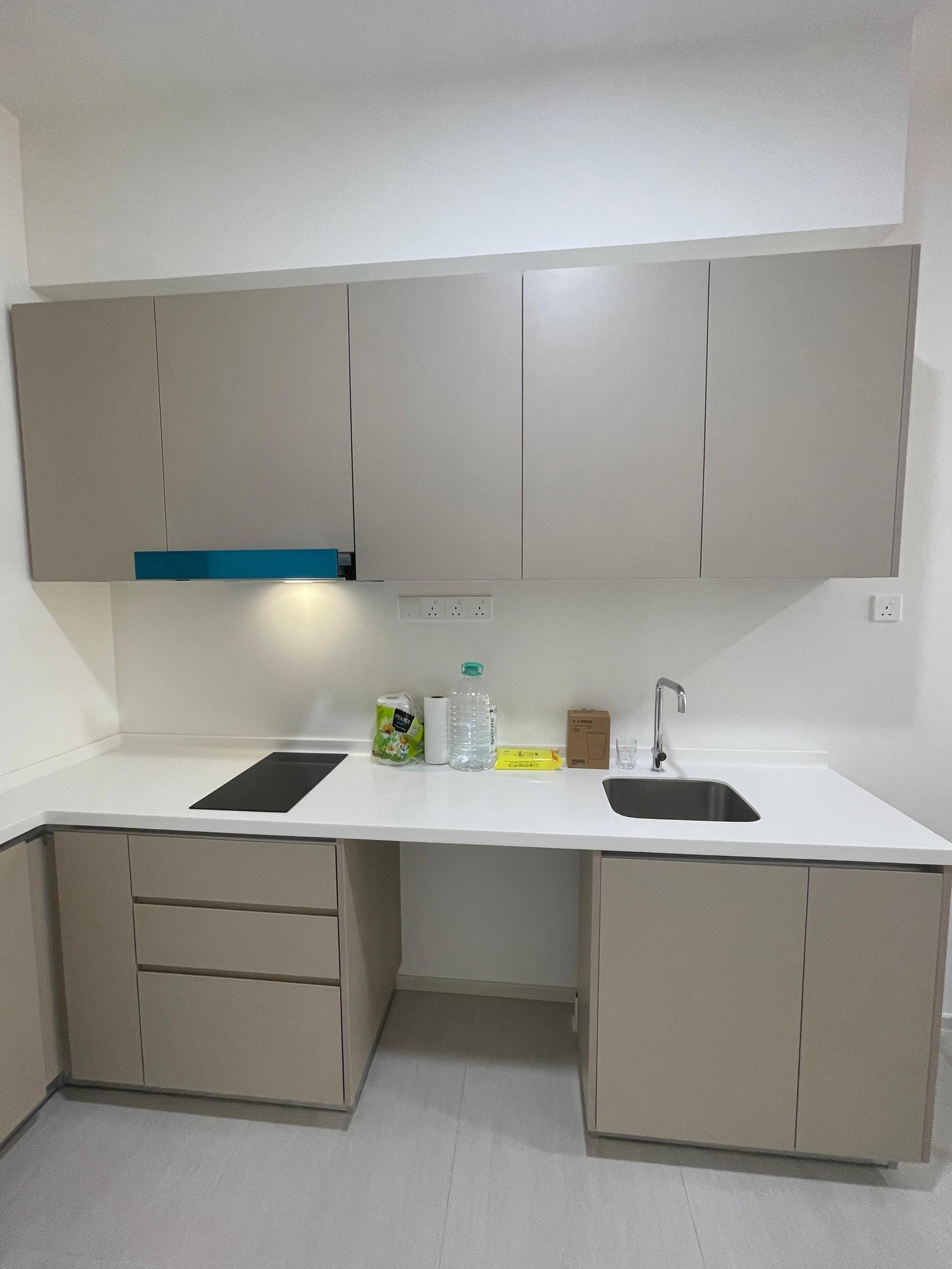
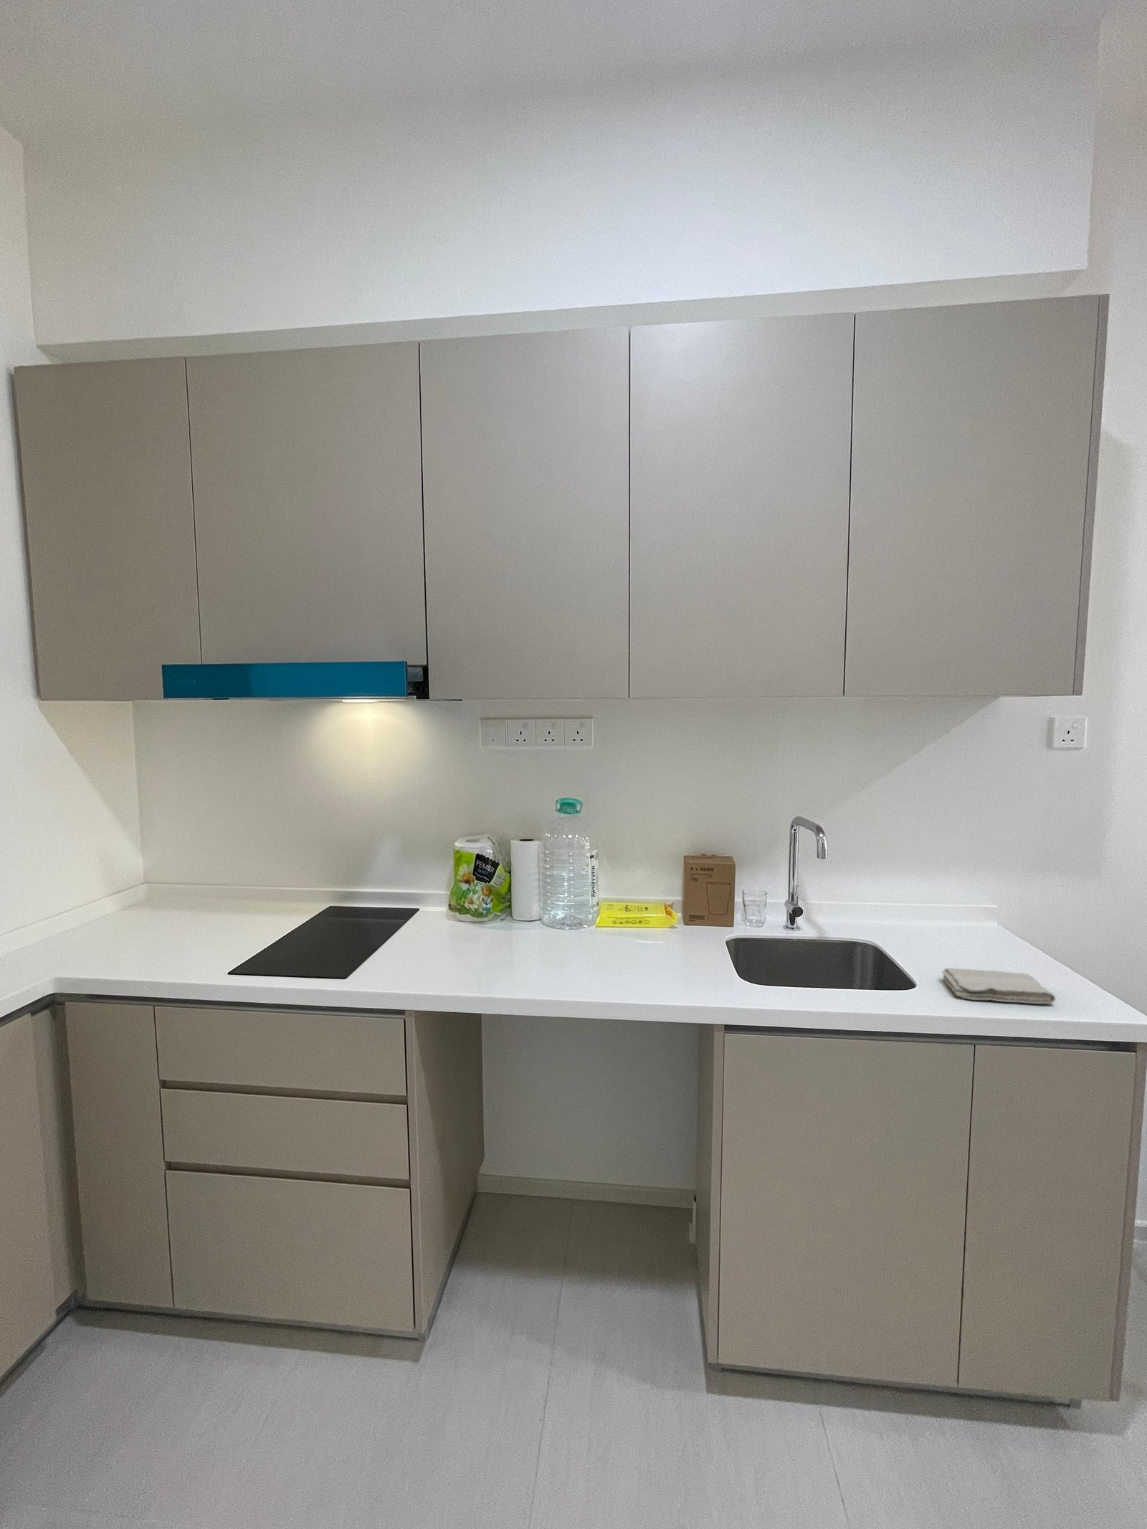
+ washcloth [941,968,1057,1005]
